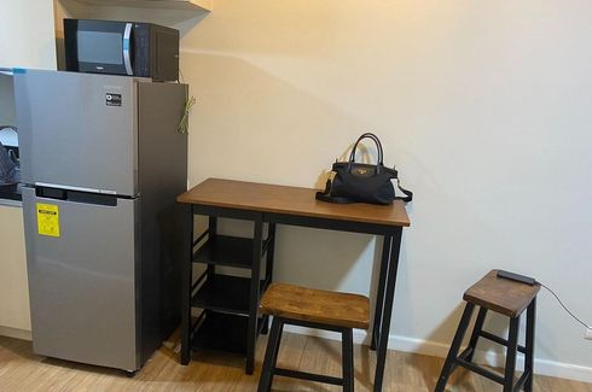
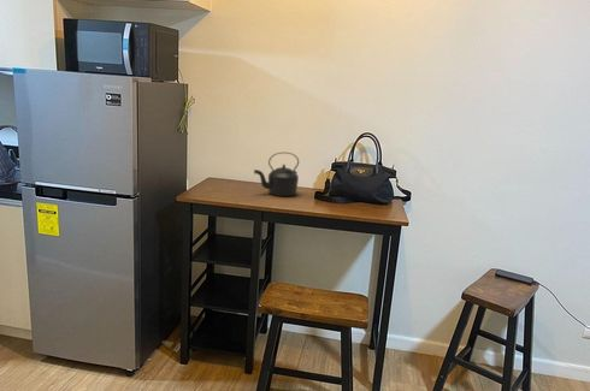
+ kettle [253,152,300,197]
